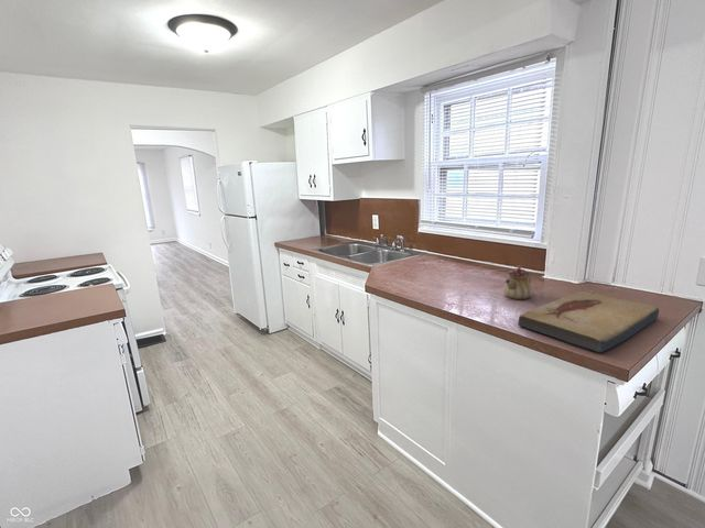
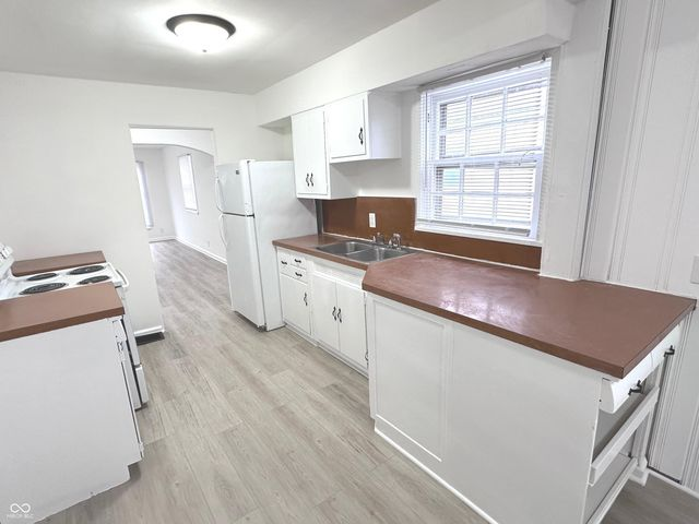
- fish fossil [517,290,660,354]
- teapot [502,264,533,300]
